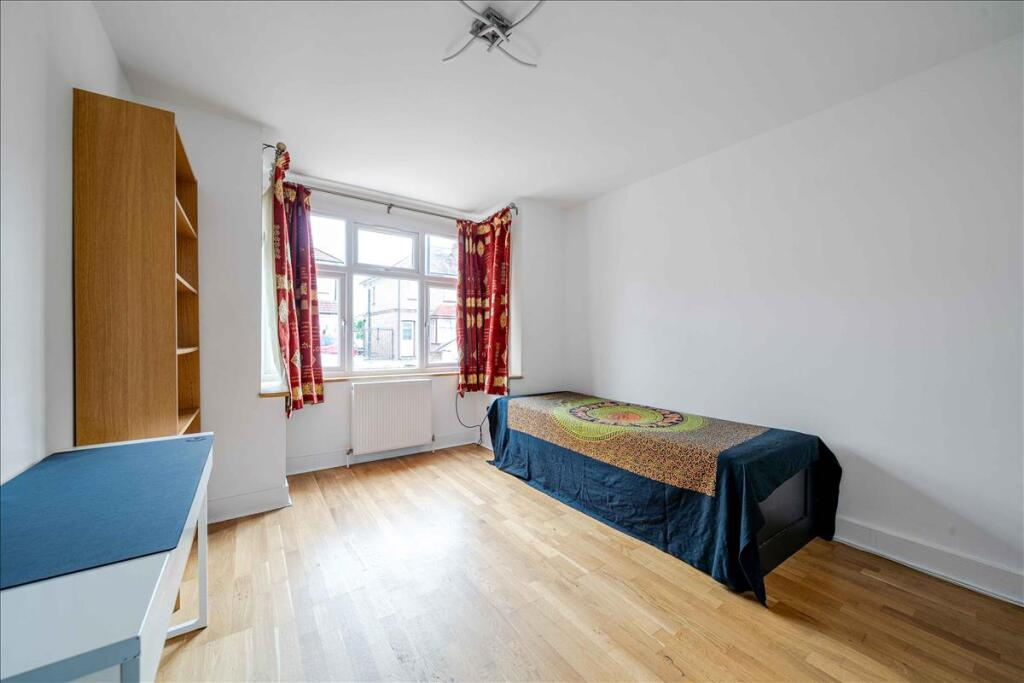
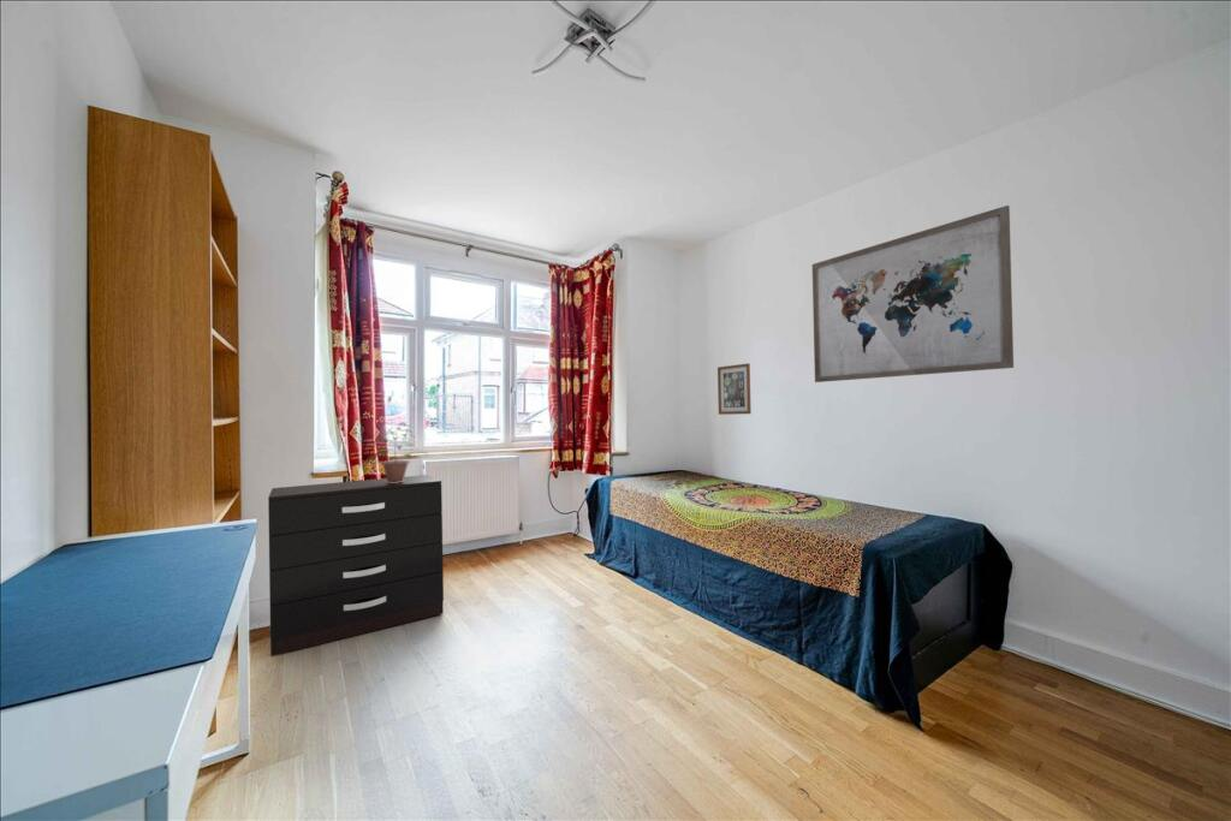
+ wall art [716,362,753,416]
+ dresser [267,474,445,658]
+ potted plant [357,421,429,483]
+ wall art [811,204,1015,383]
